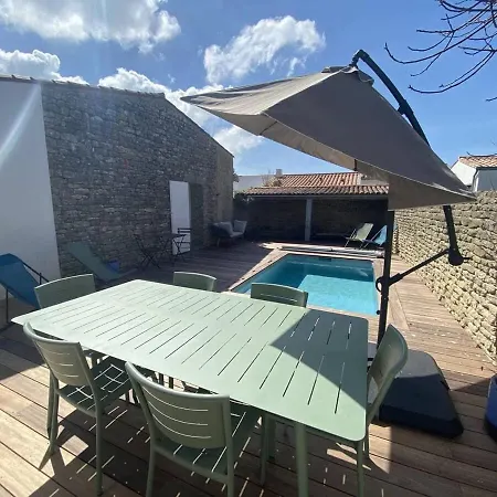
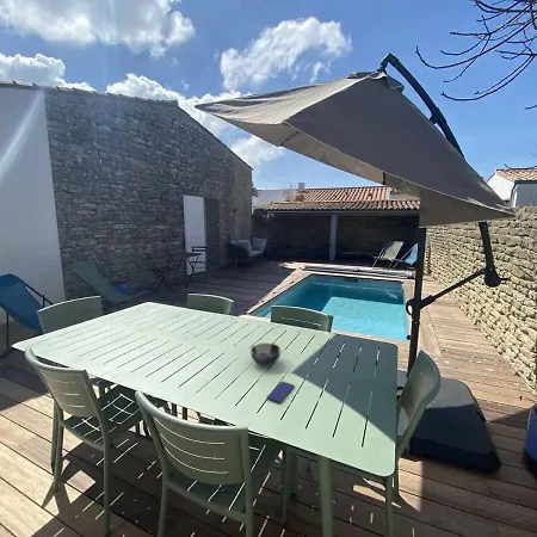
+ bowl [249,341,282,368]
+ smartphone [266,381,296,405]
